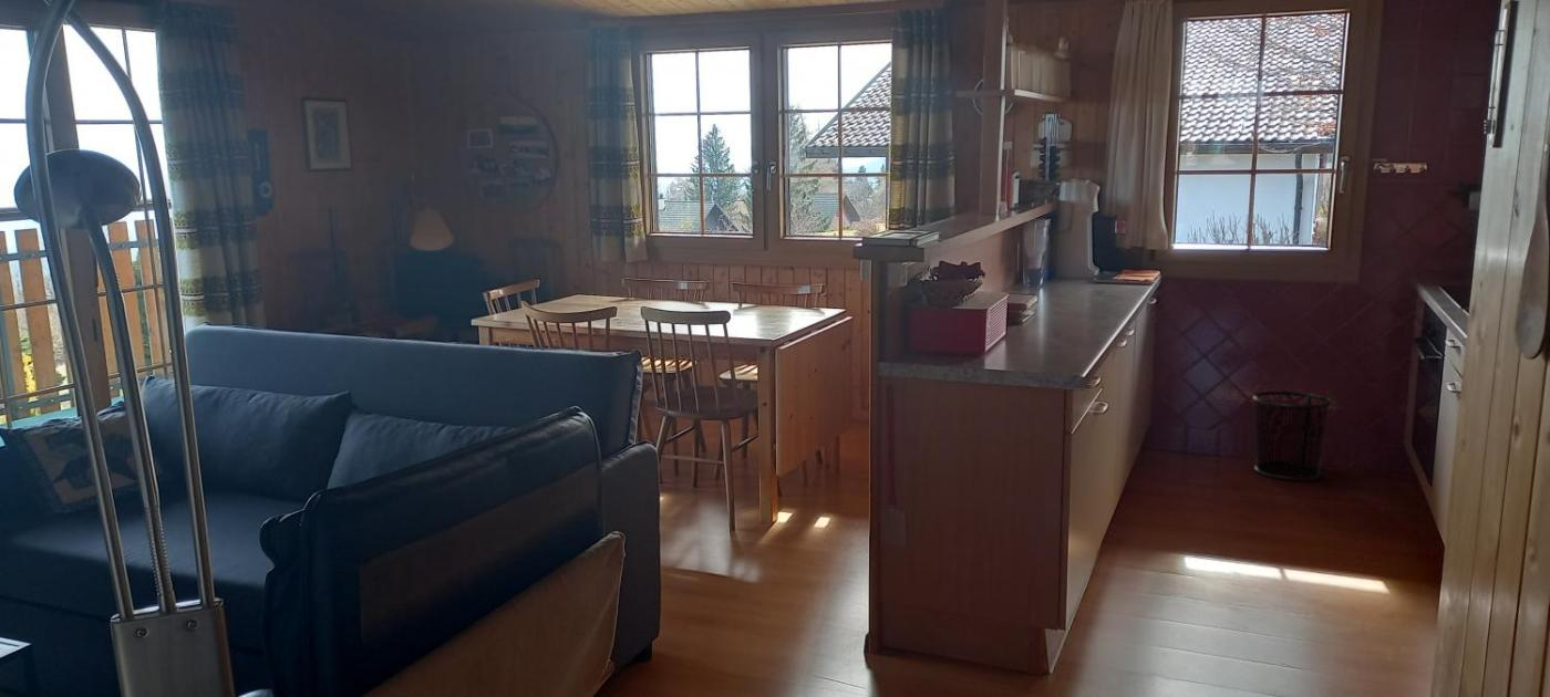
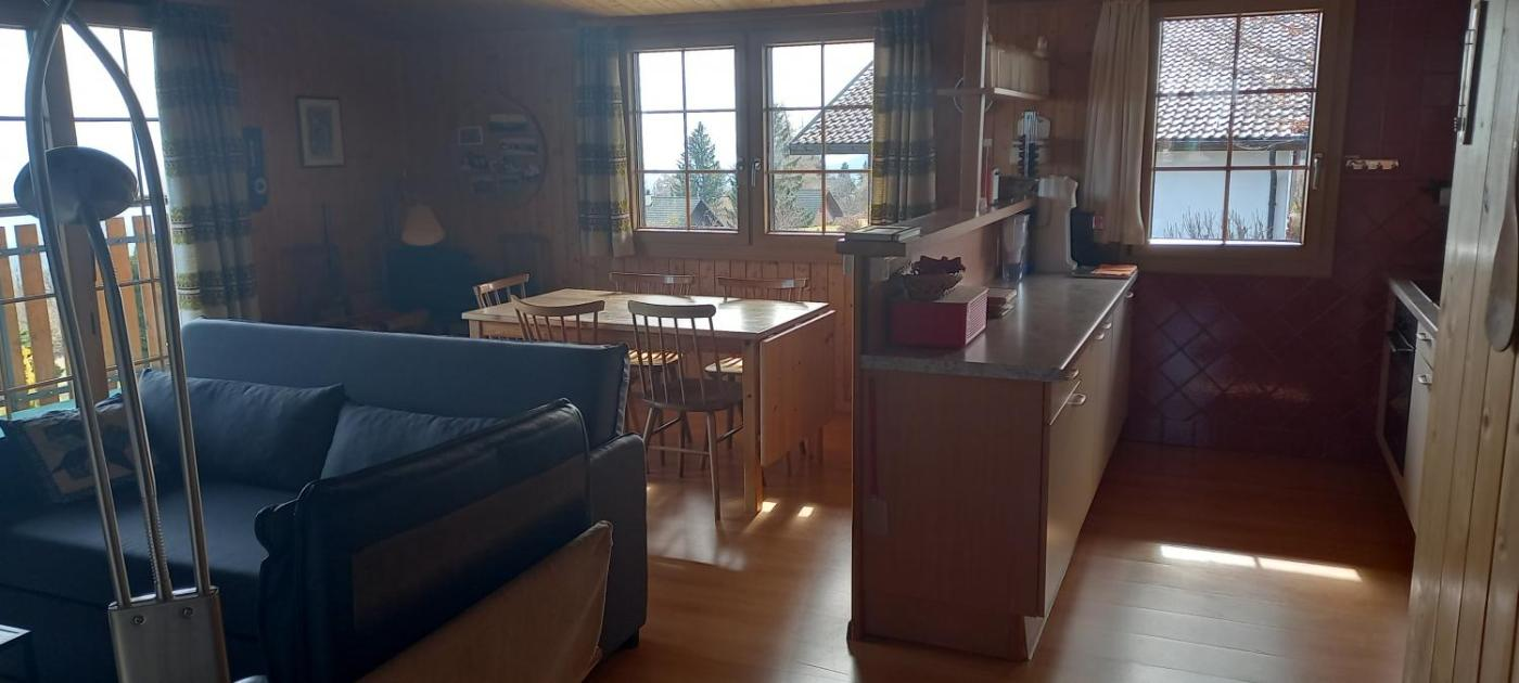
- waste bin [1251,391,1333,481]
